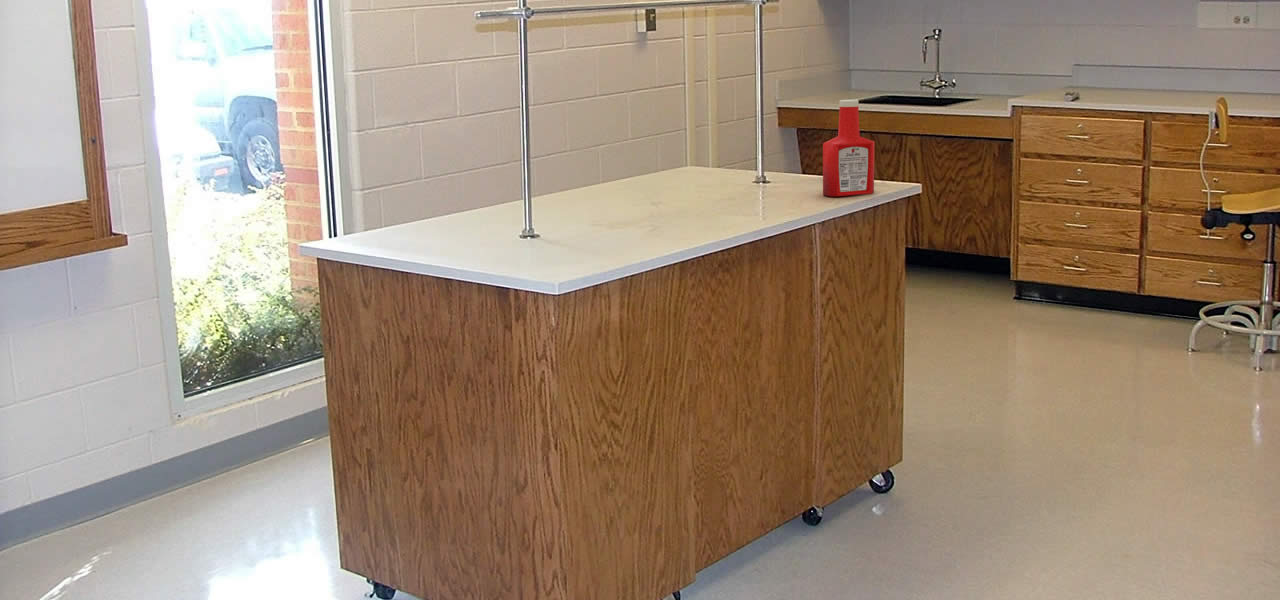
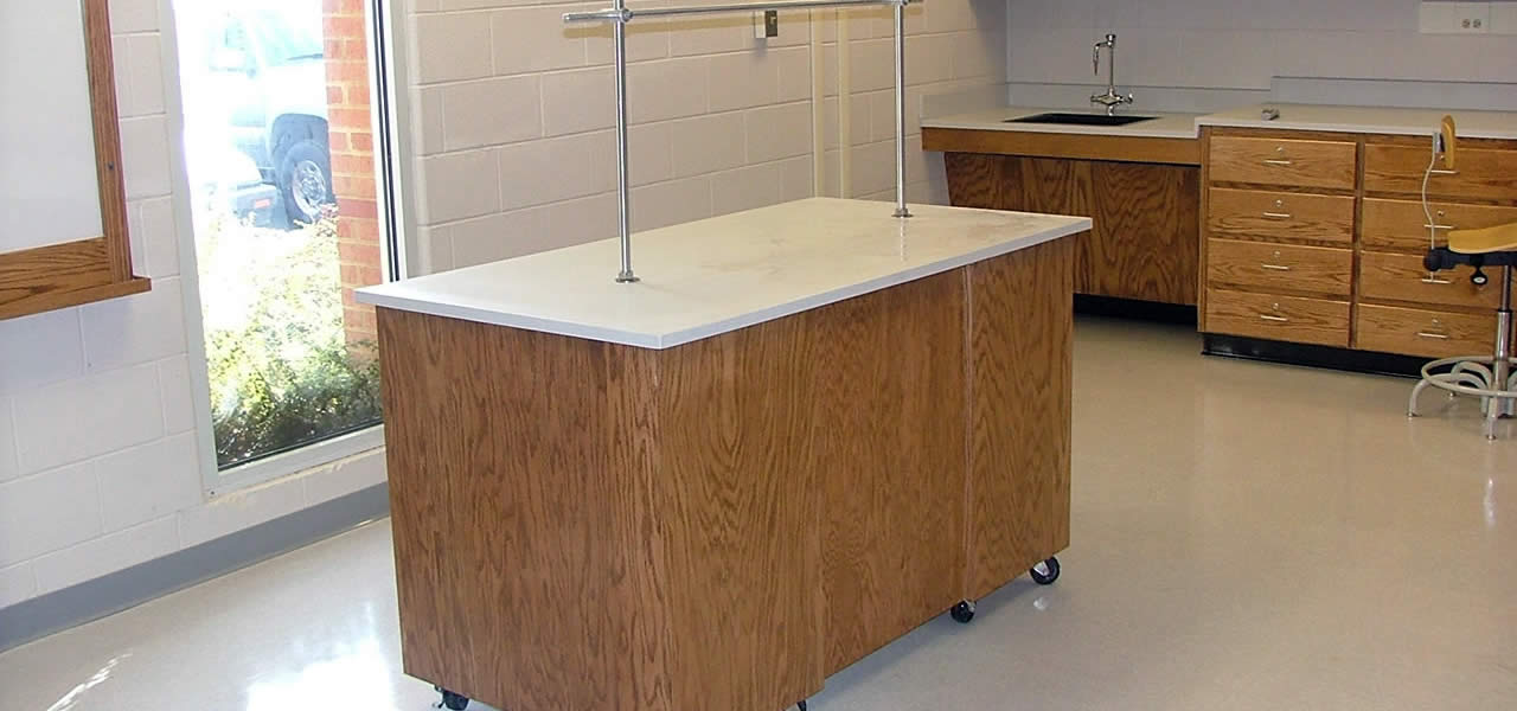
- soap bottle [822,99,875,197]
